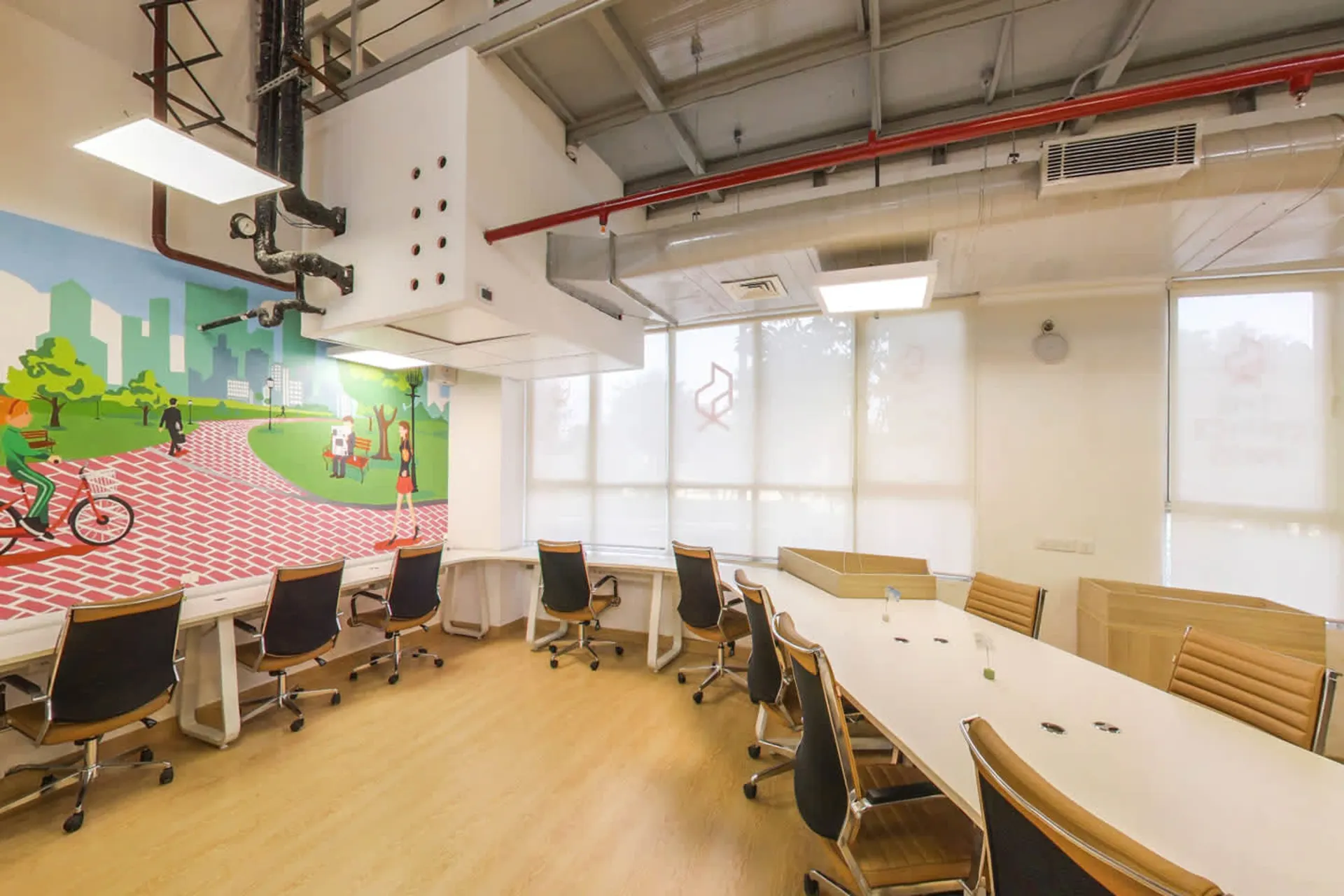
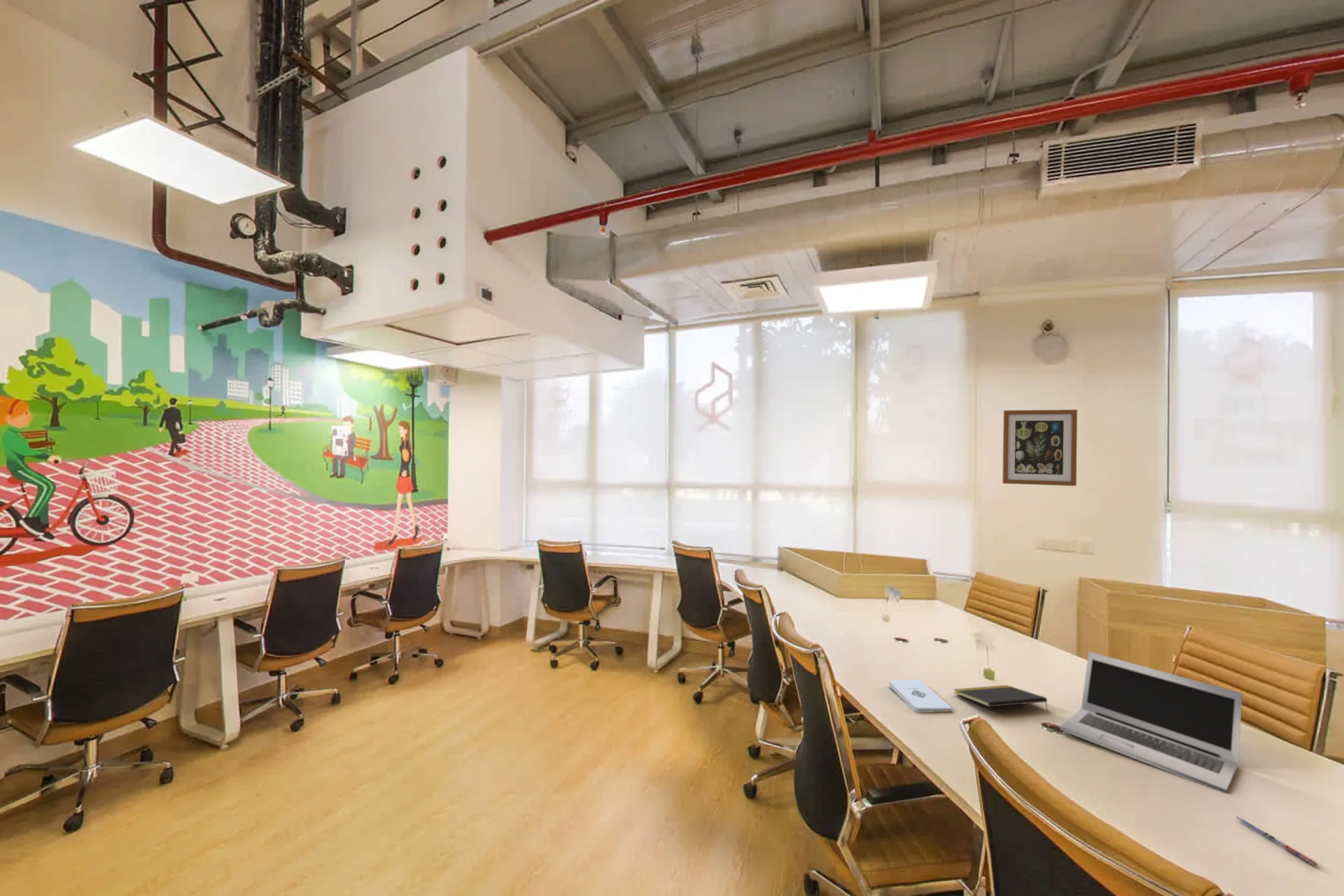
+ notepad [953,685,1049,711]
+ laptop [1060,651,1243,794]
+ notepad [888,679,953,713]
+ wall art [1002,409,1078,486]
+ pen [1236,816,1318,867]
